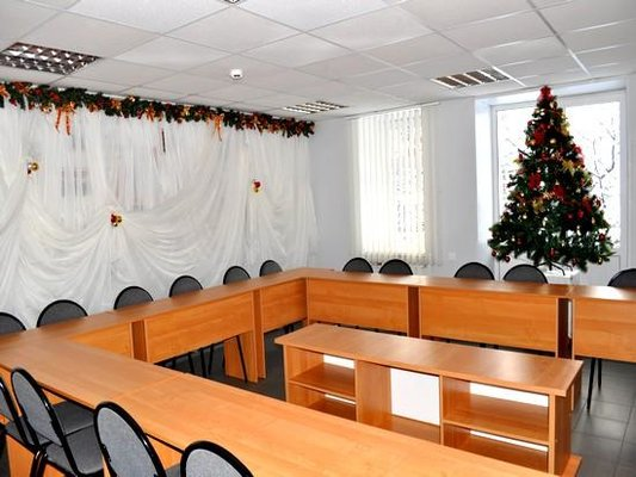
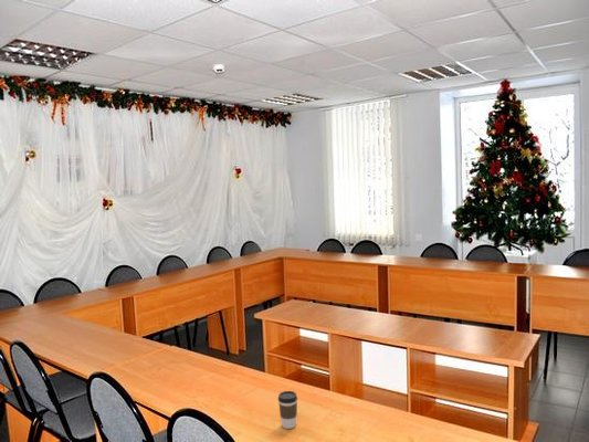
+ coffee cup [277,390,298,430]
